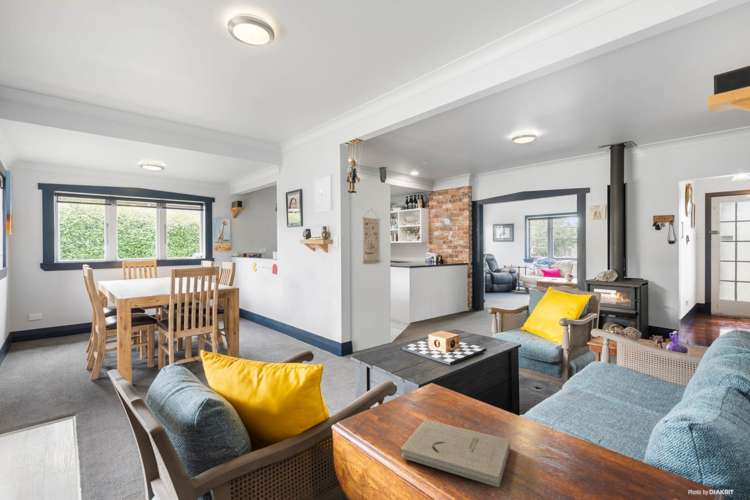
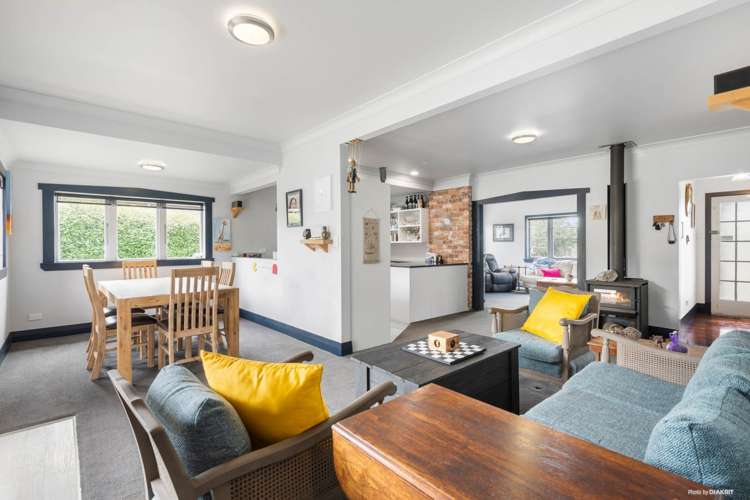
- book [400,419,511,488]
